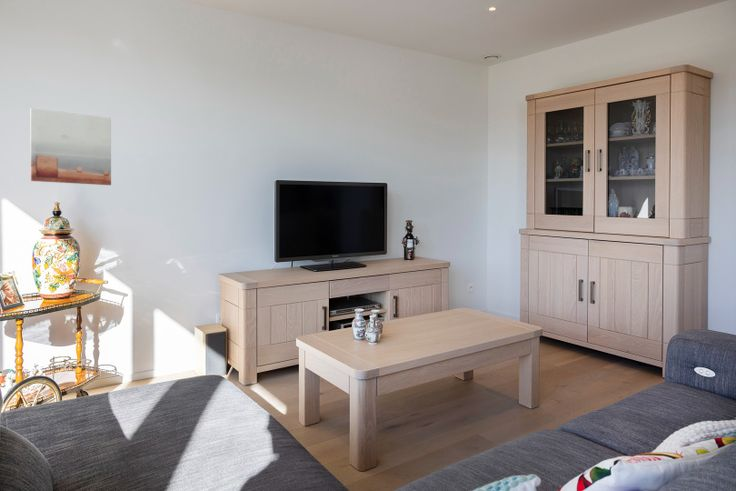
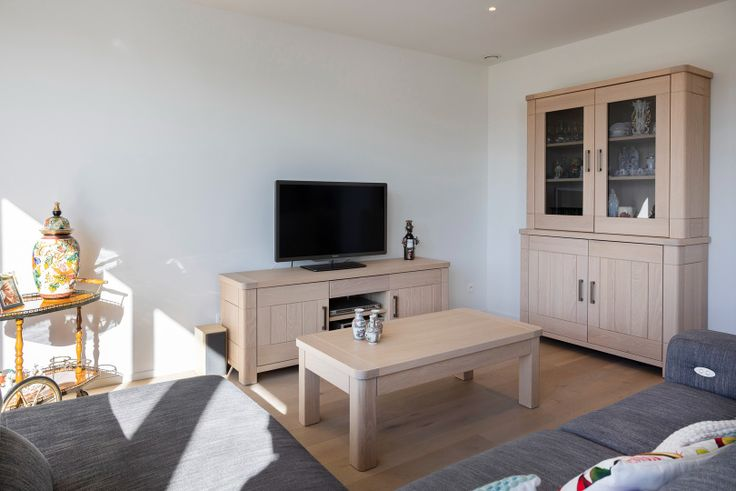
- wall art [29,107,112,186]
